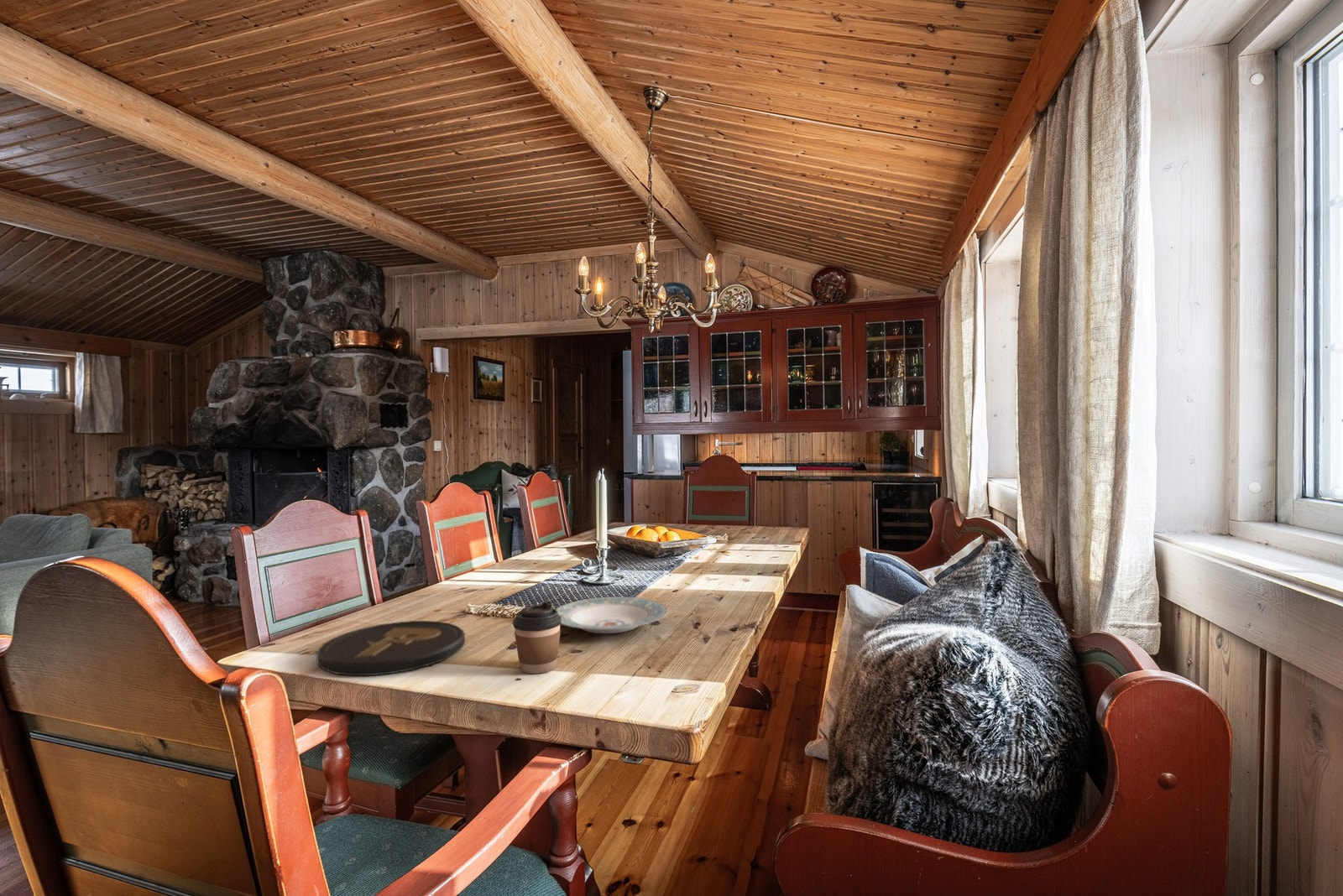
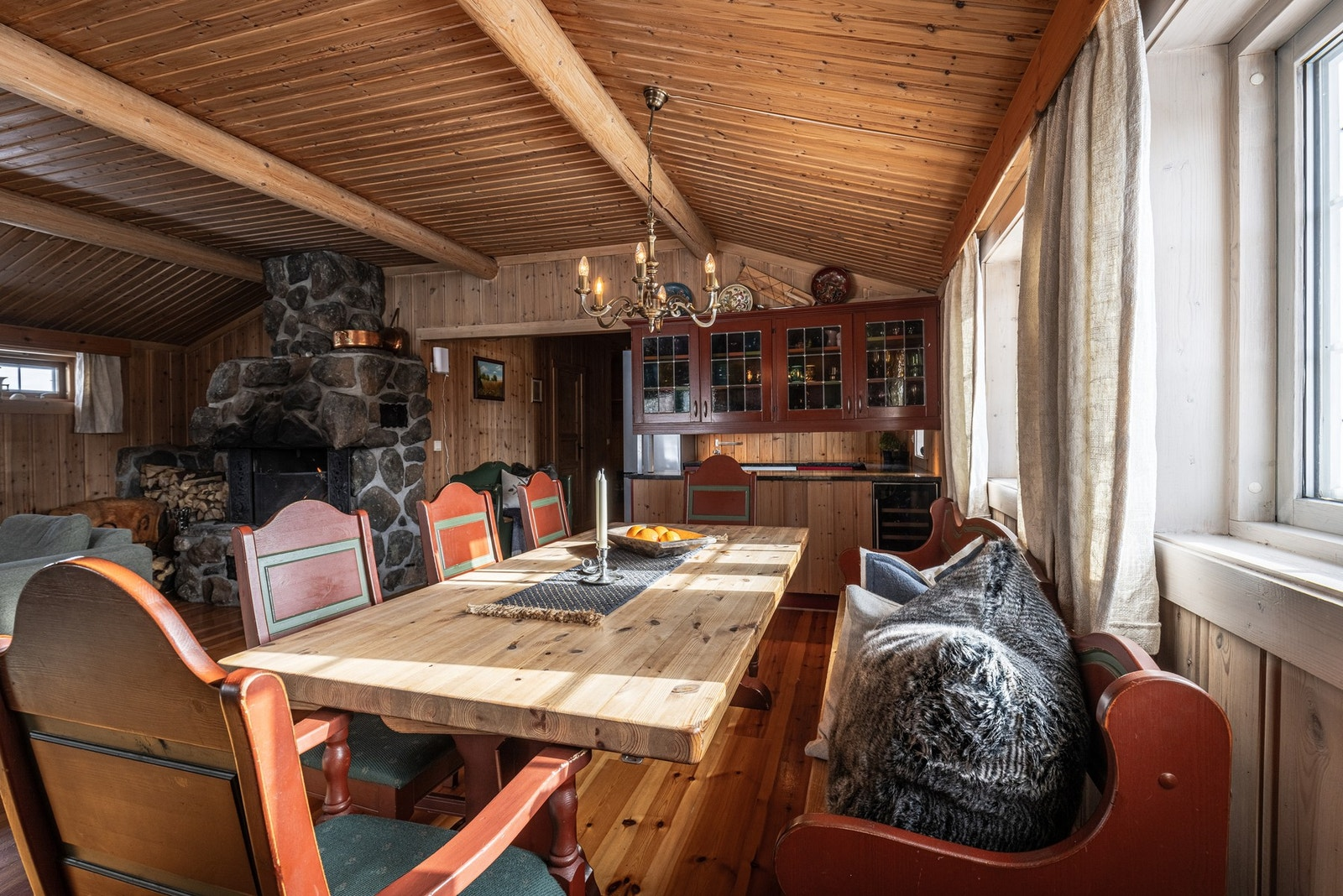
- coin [316,620,466,676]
- plate [555,596,668,634]
- coffee cup [512,601,562,675]
